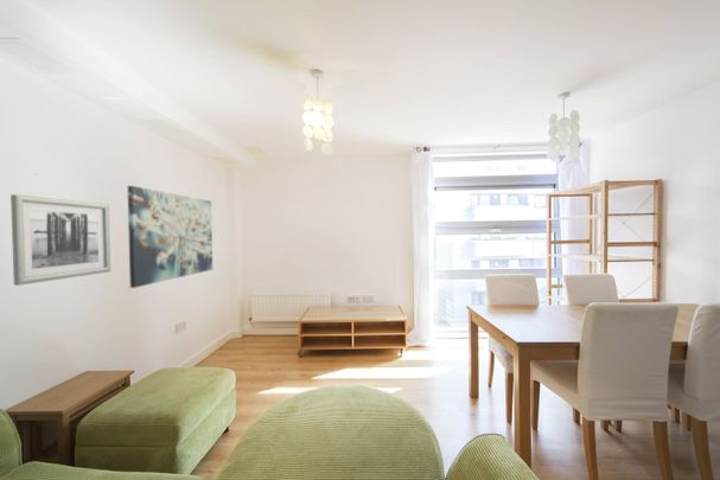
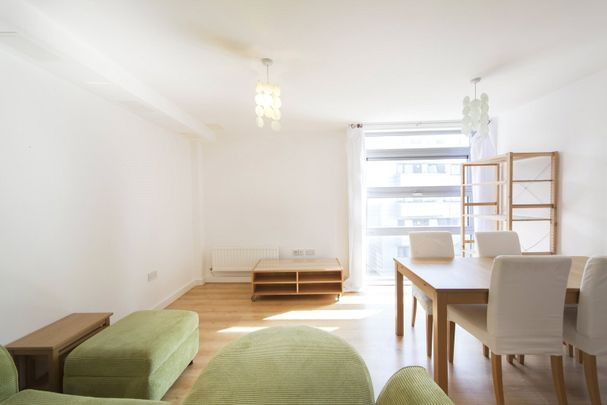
- wall art [127,185,214,289]
- wall art [9,193,111,287]
